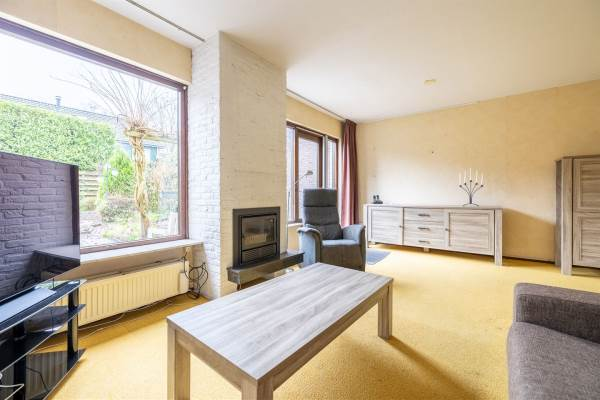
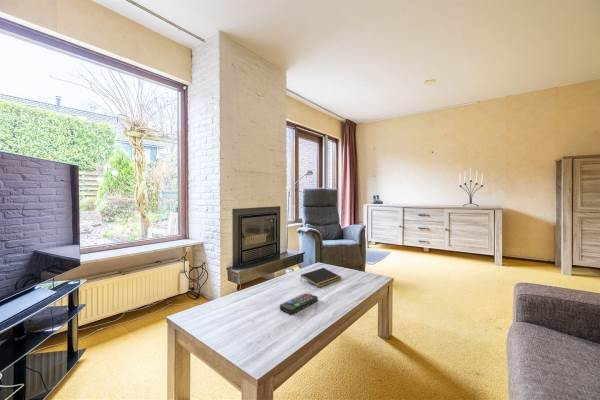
+ notepad [300,267,342,288]
+ remote control [279,292,319,315]
